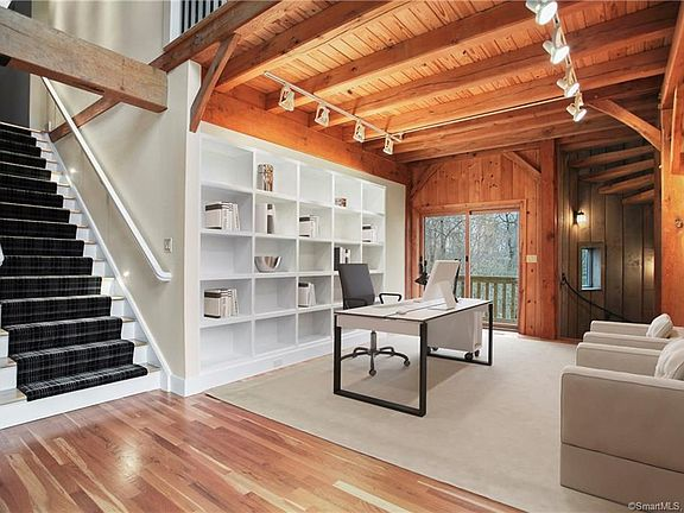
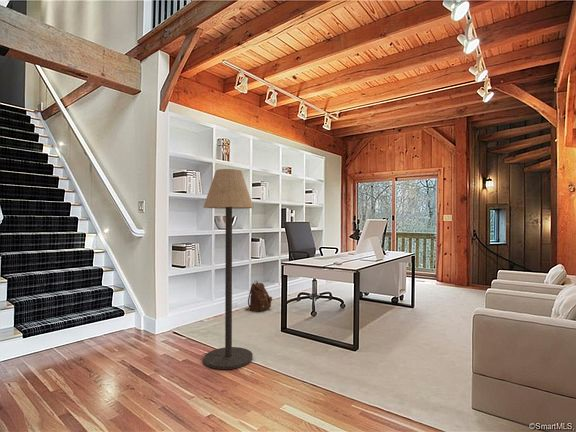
+ floor lamp [202,168,255,370]
+ backpack [245,280,273,312]
